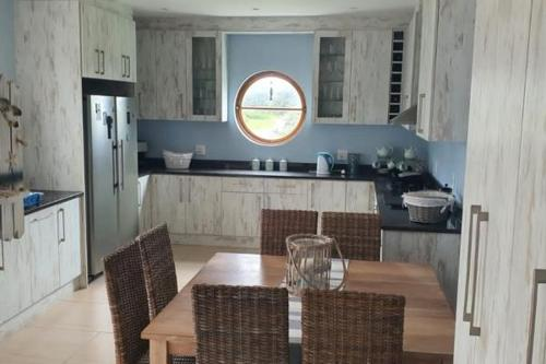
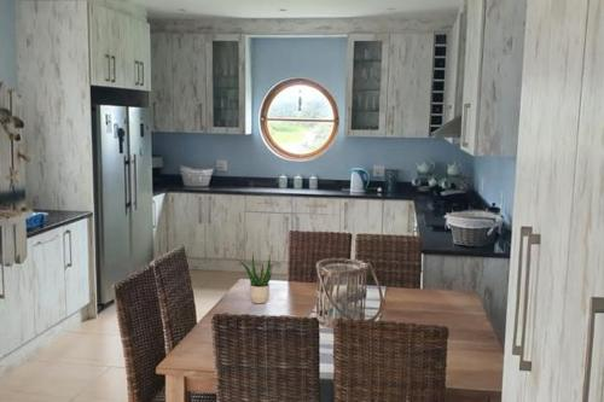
+ potted plant [238,250,275,304]
